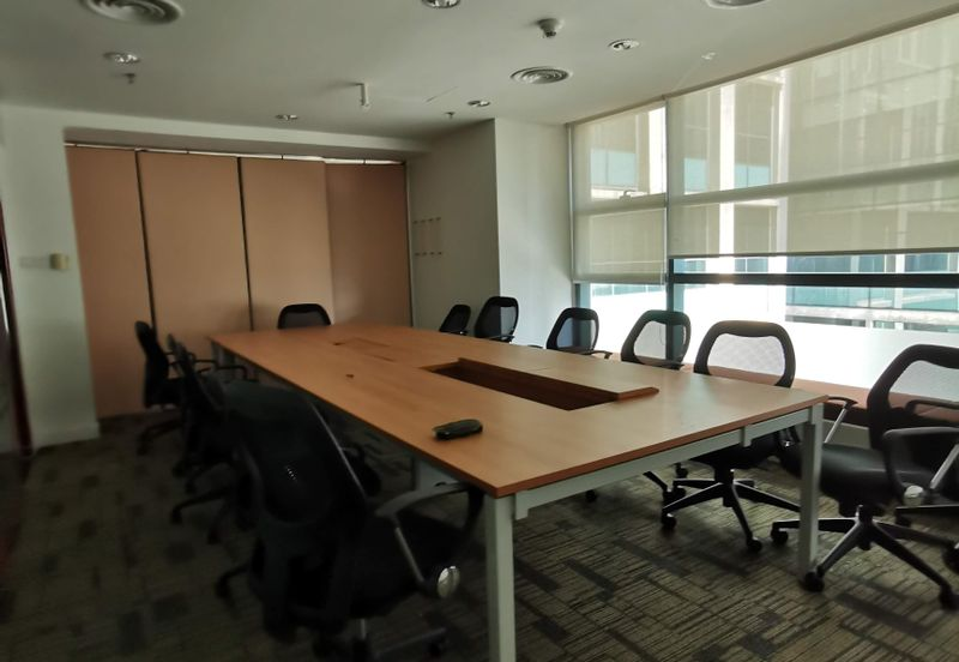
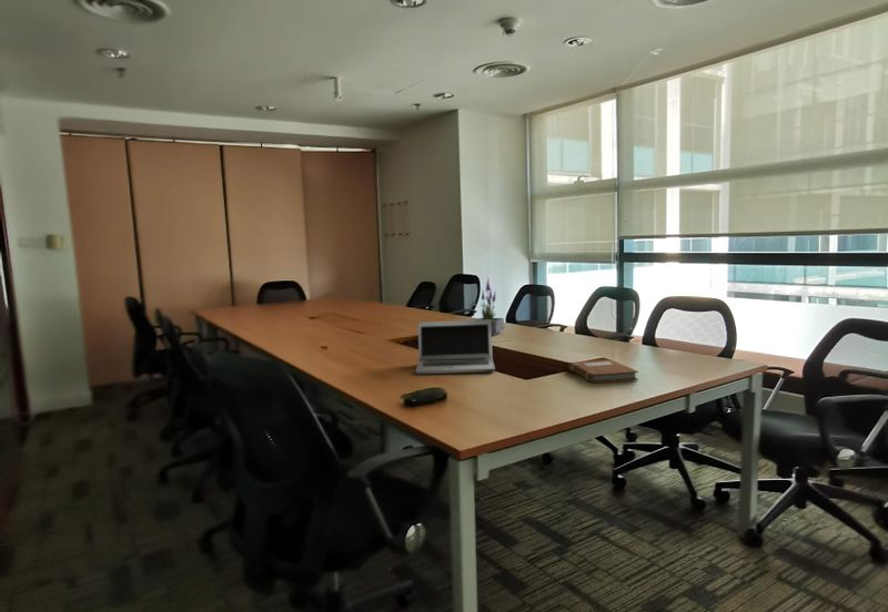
+ notebook [567,359,639,384]
+ laptop [414,319,496,375]
+ potted plant [474,278,505,337]
